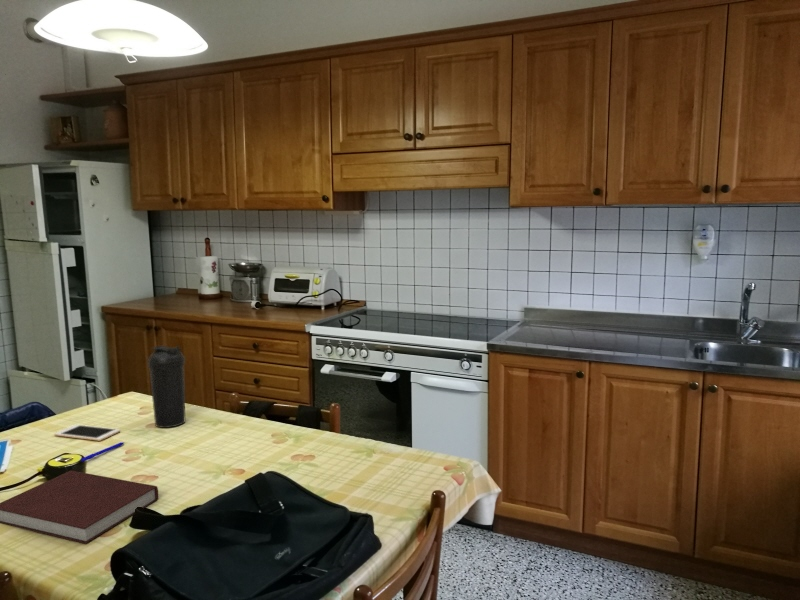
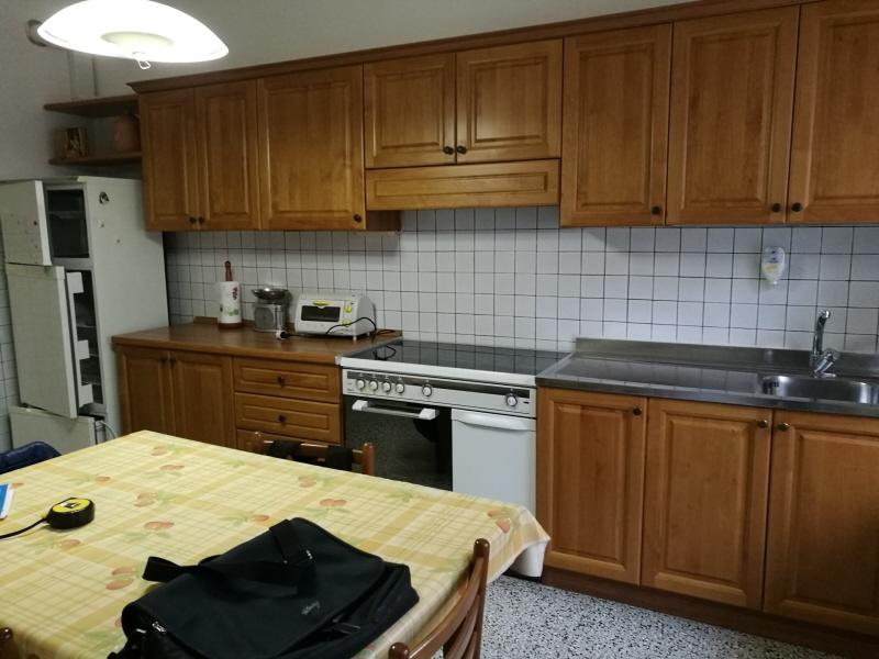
- cell phone [53,424,121,442]
- notebook [0,470,159,545]
- pen [80,441,125,462]
- water bottle [147,345,186,429]
